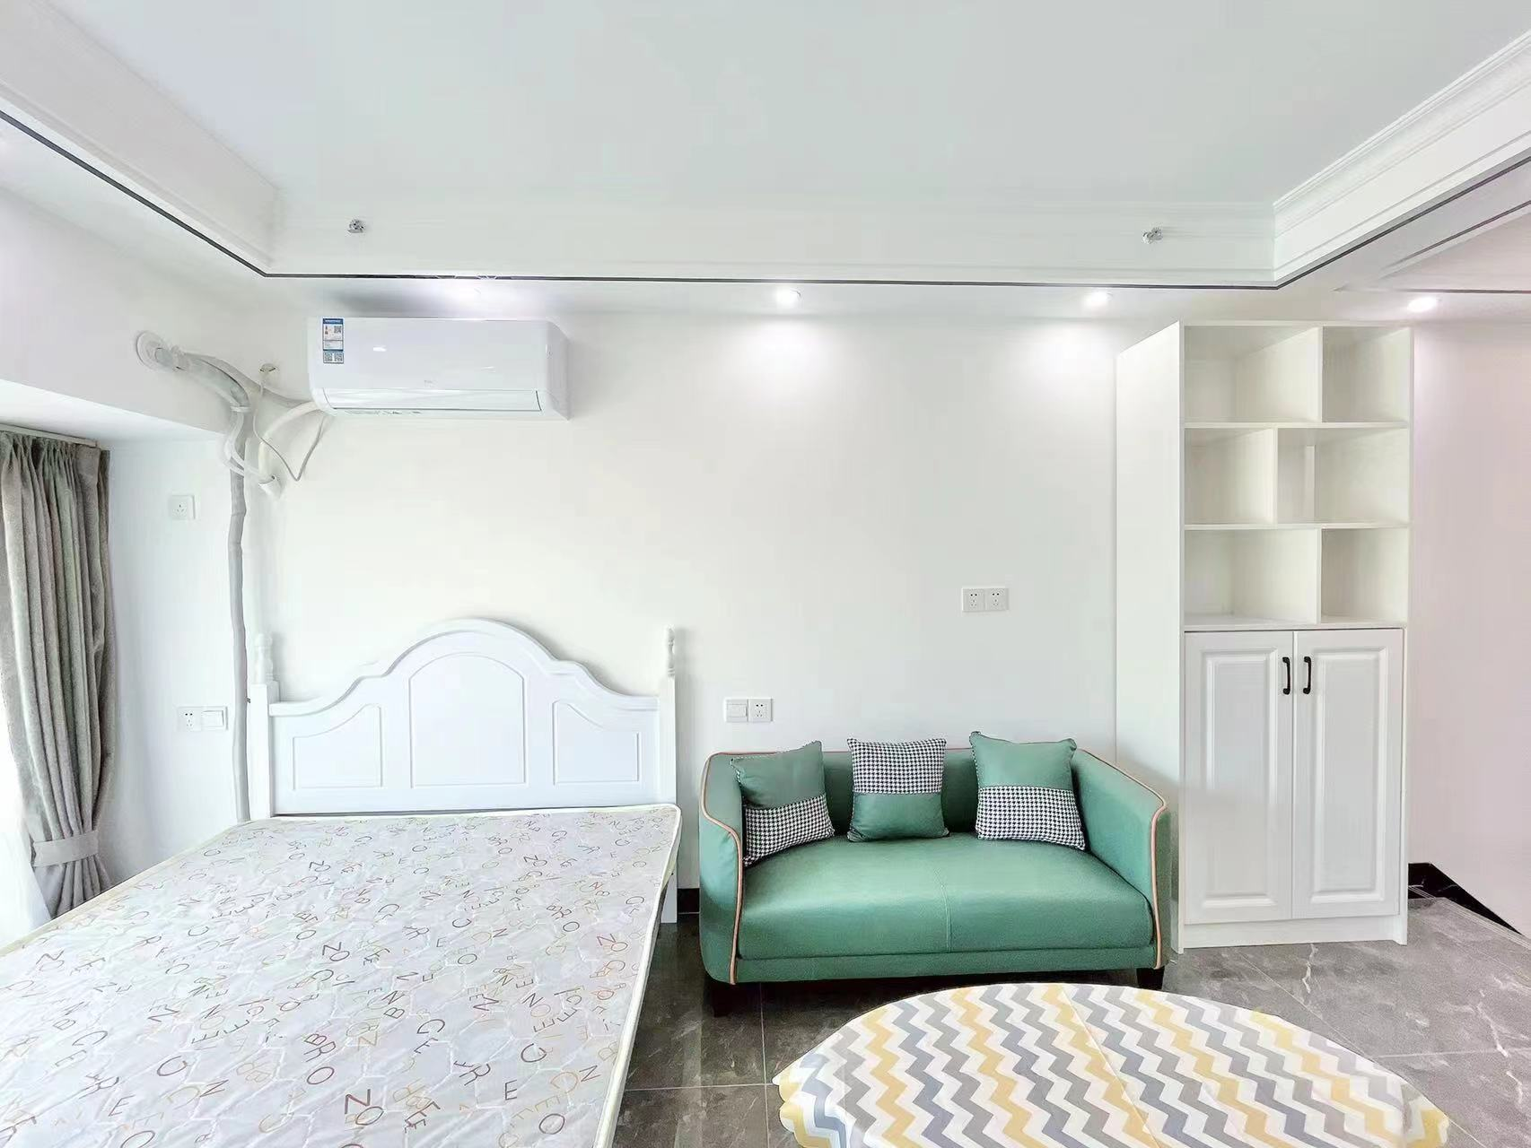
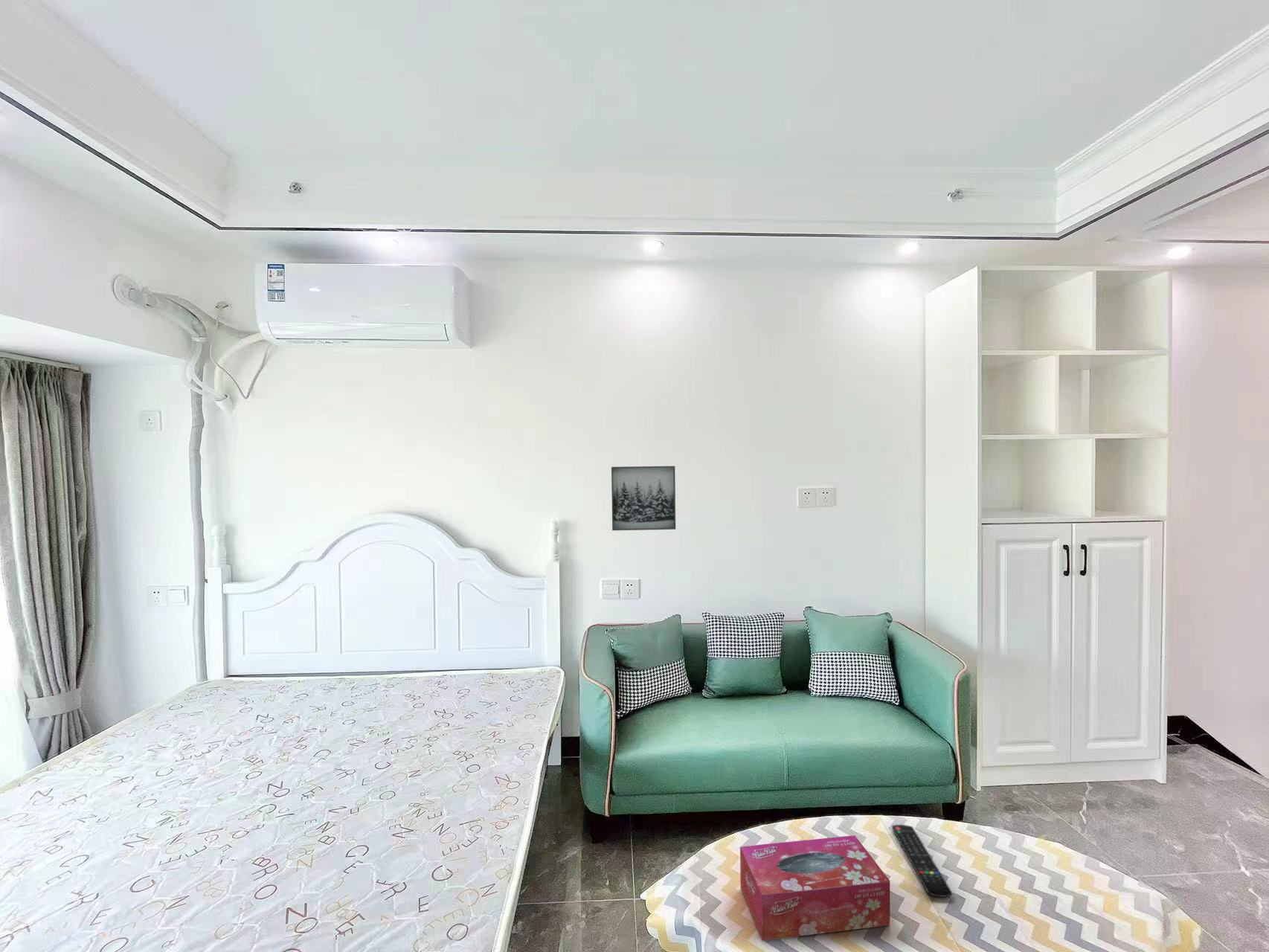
+ wall art [611,466,676,531]
+ remote control [891,824,953,898]
+ tissue box [739,834,890,941]
